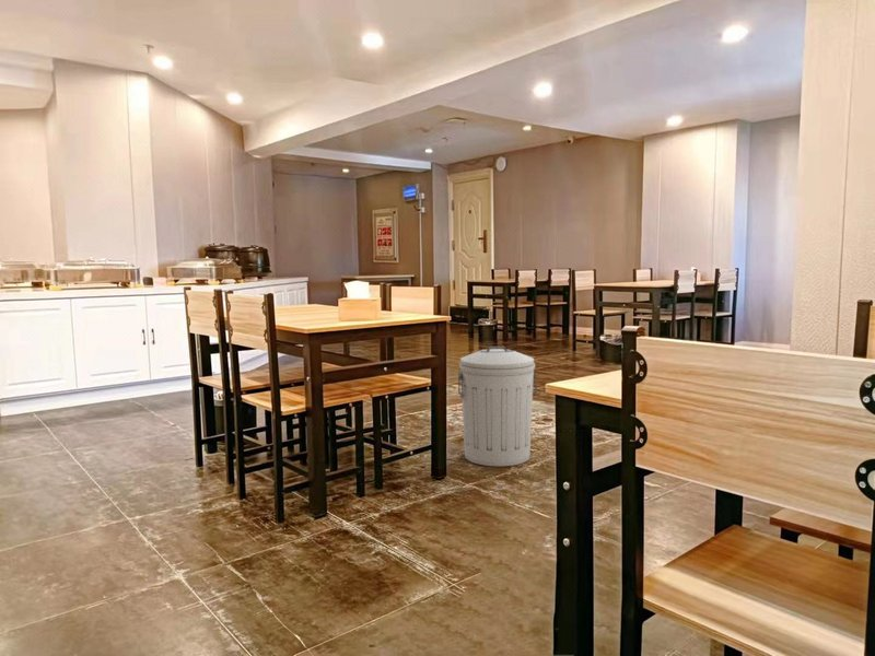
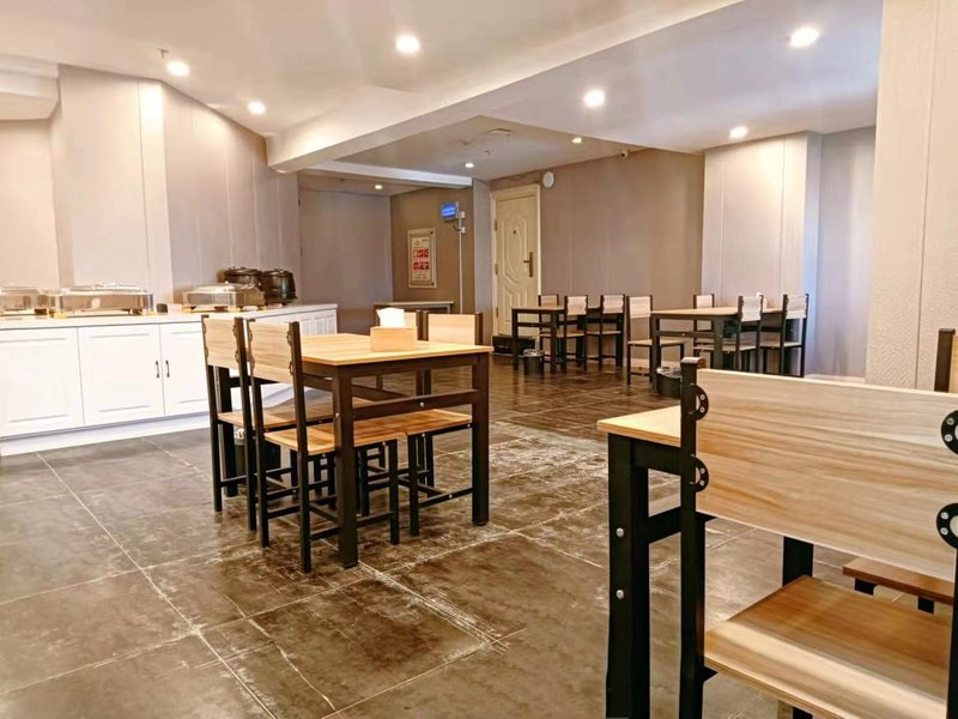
- trash can [457,345,538,467]
